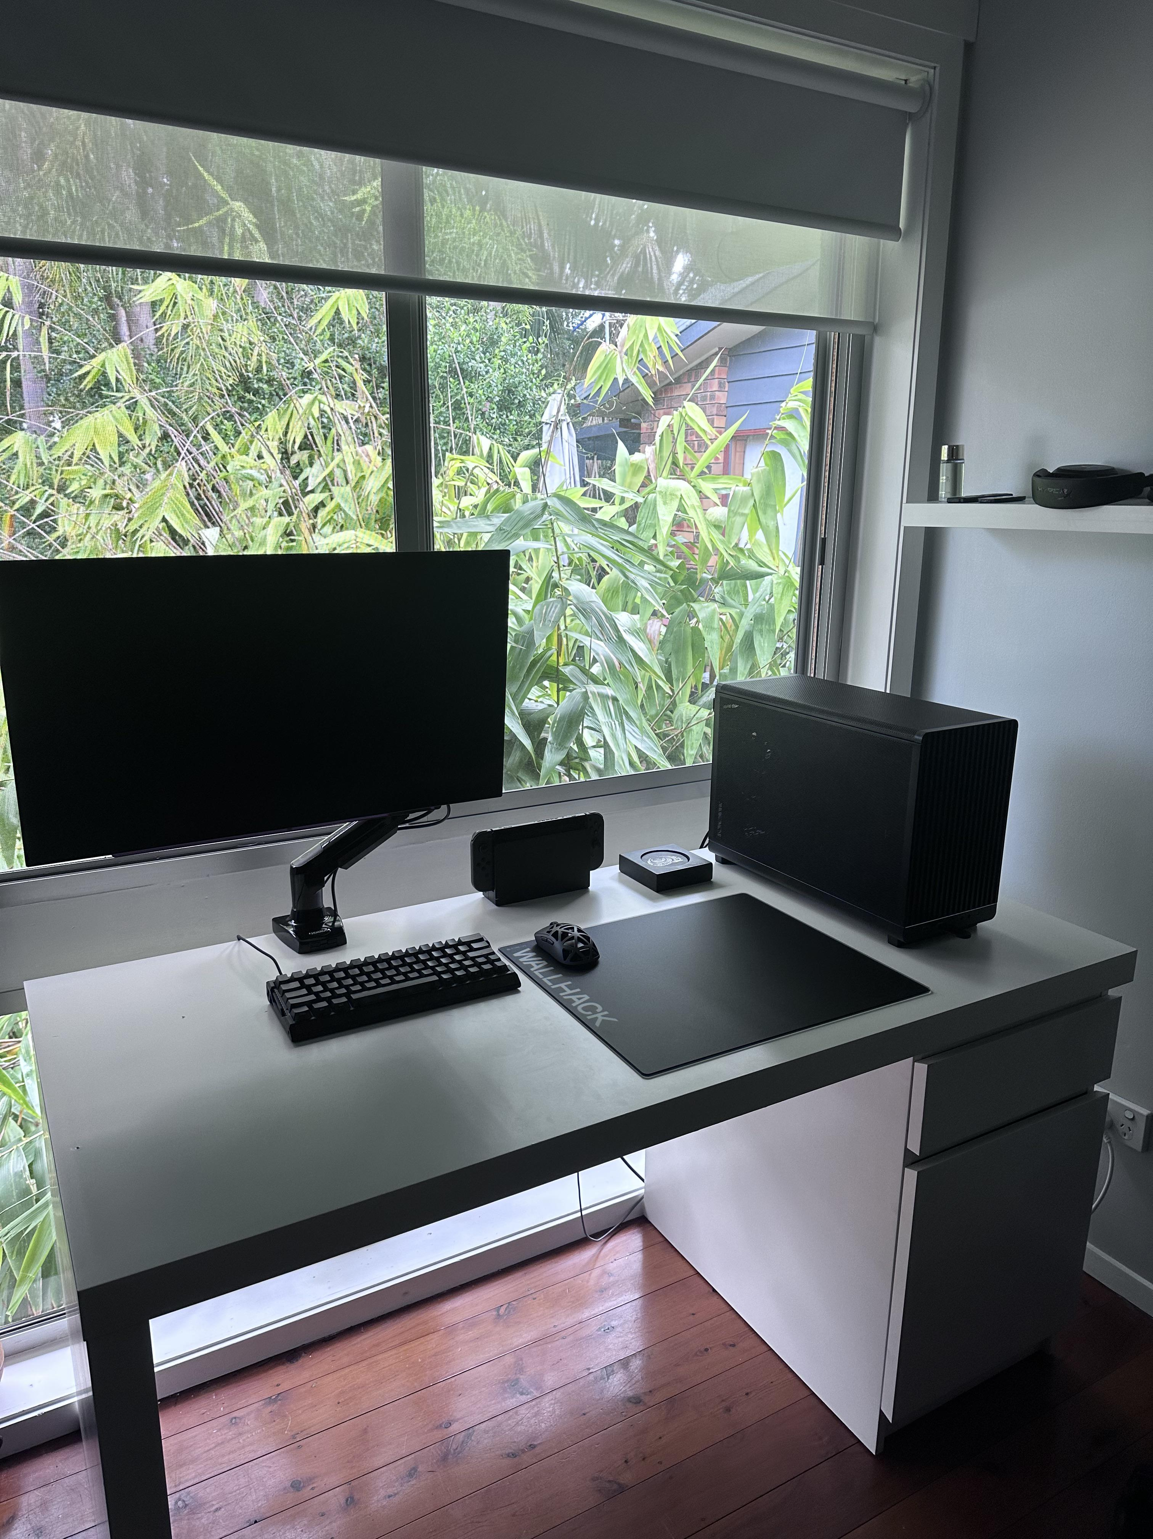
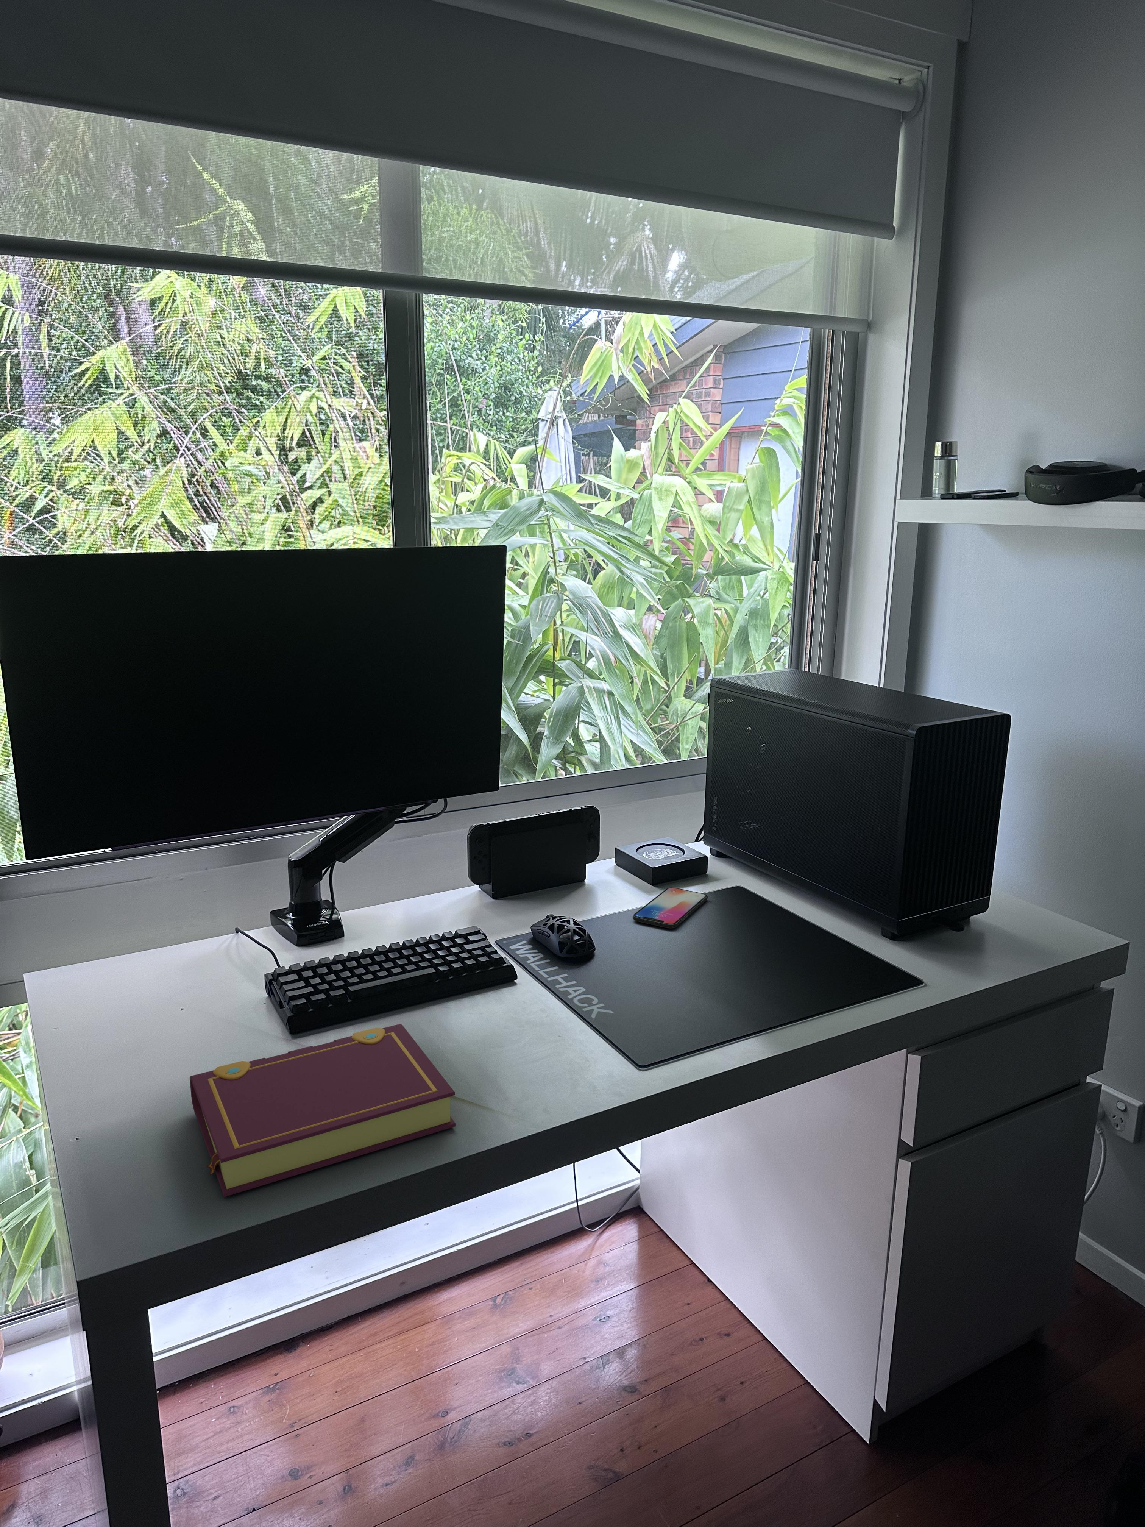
+ smartphone [633,887,708,928]
+ book [189,1023,456,1198]
